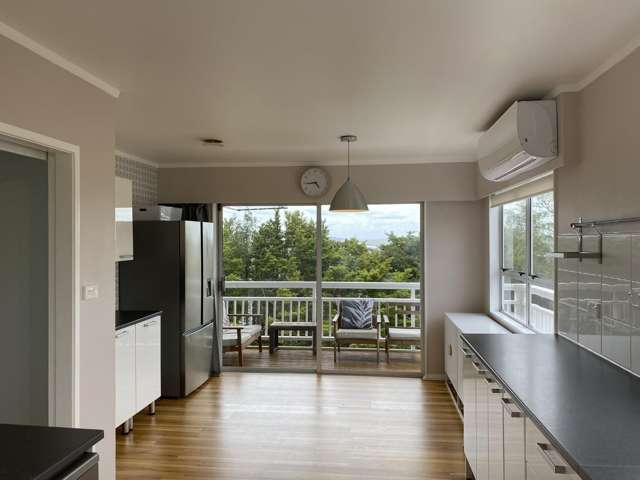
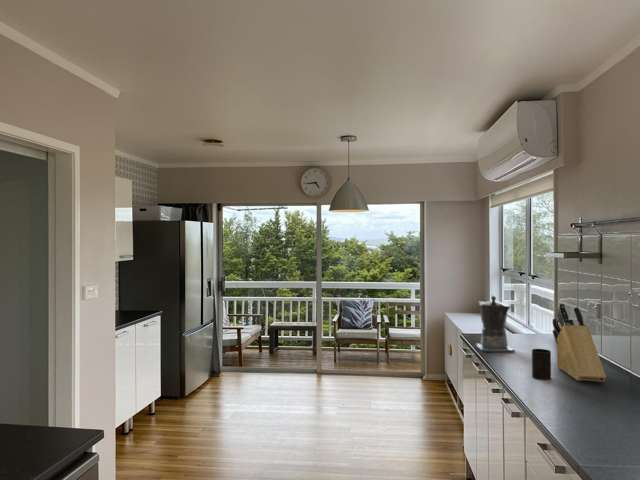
+ knife block [552,302,607,383]
+ cup [531,348,552,381]
+ coffee maker [475,295,515,353]
